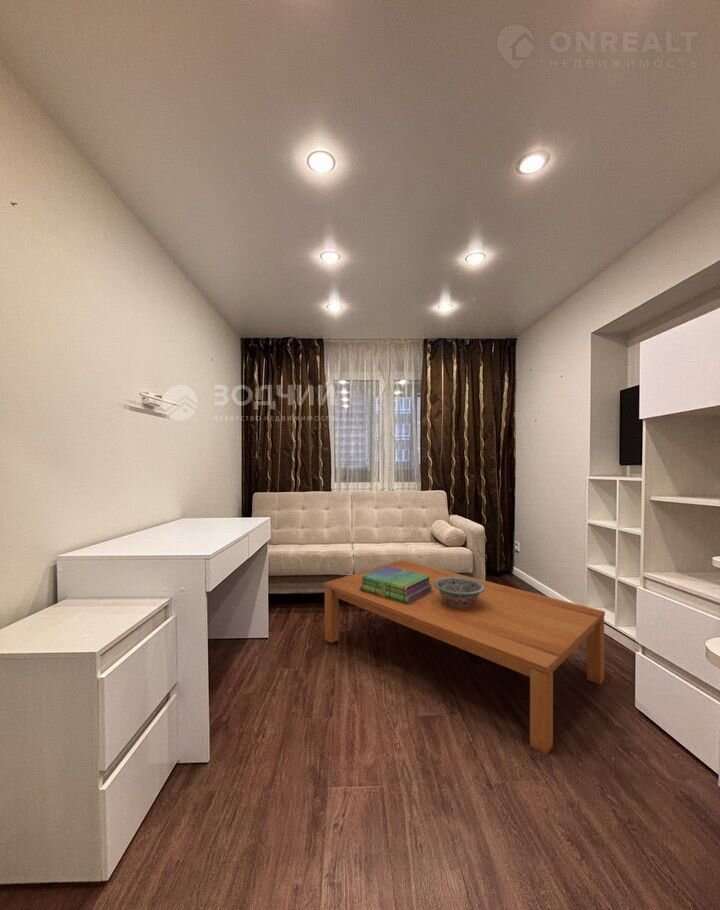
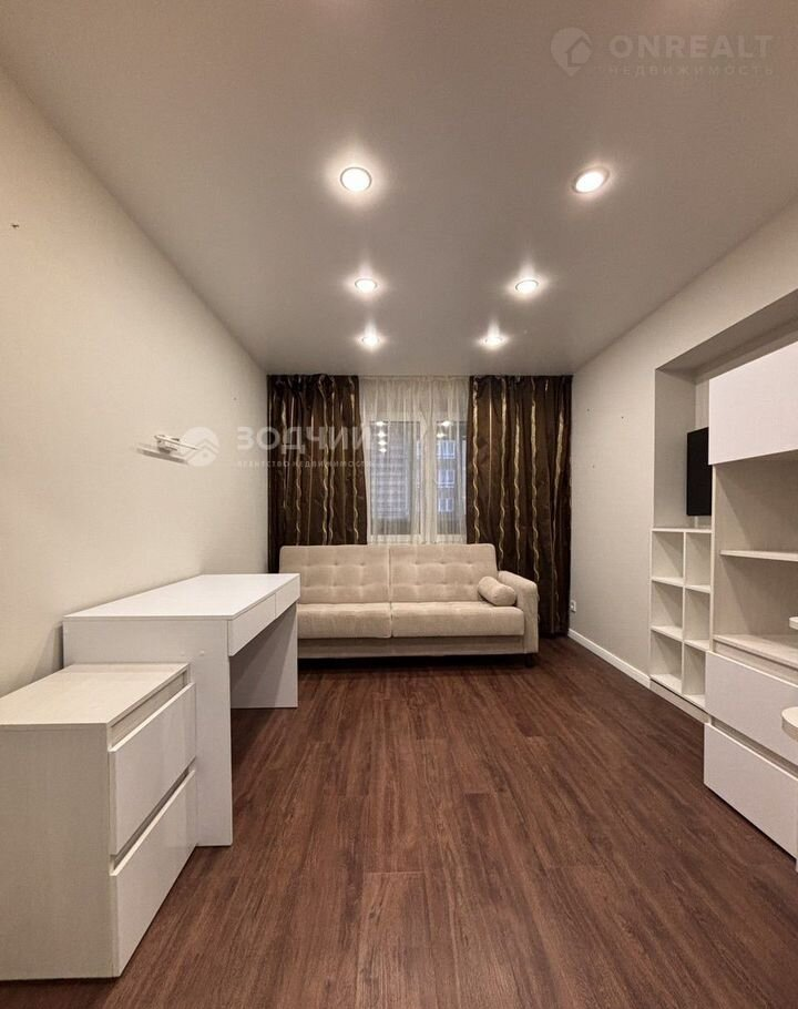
- decorative bowl [434,577,485,608]
- coffee table [323,559,606,755]
- stack of books [360,566,432,604]
